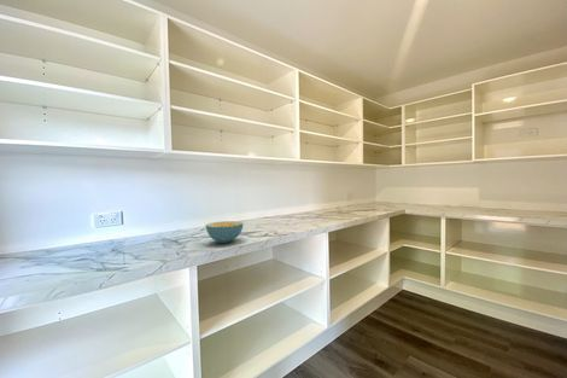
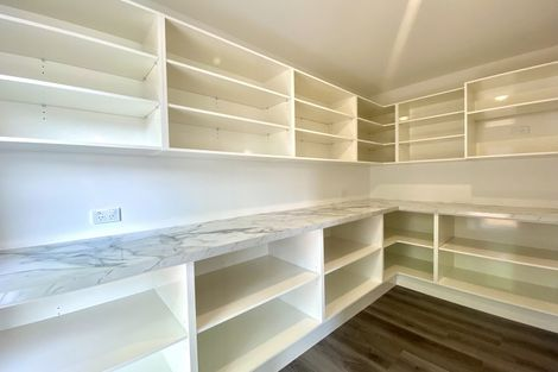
- cereal bowl [205,220,244,244]
